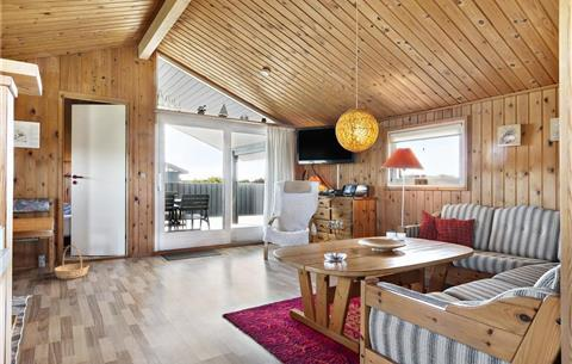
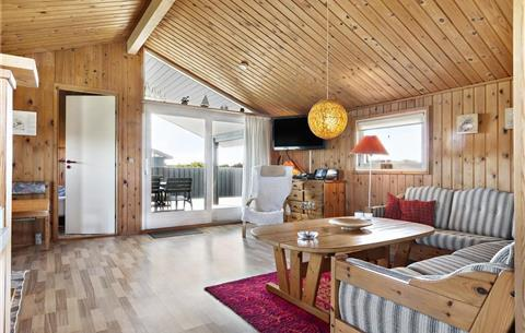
- basket [54,243,91,280]
